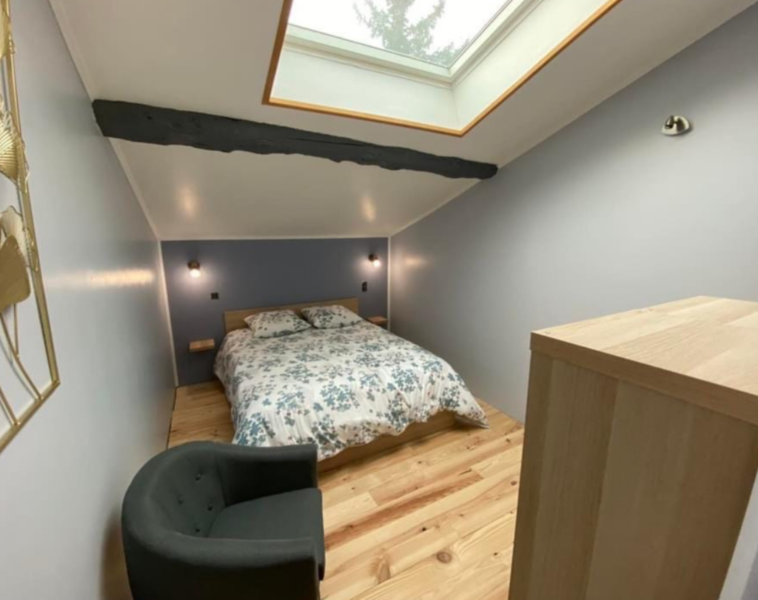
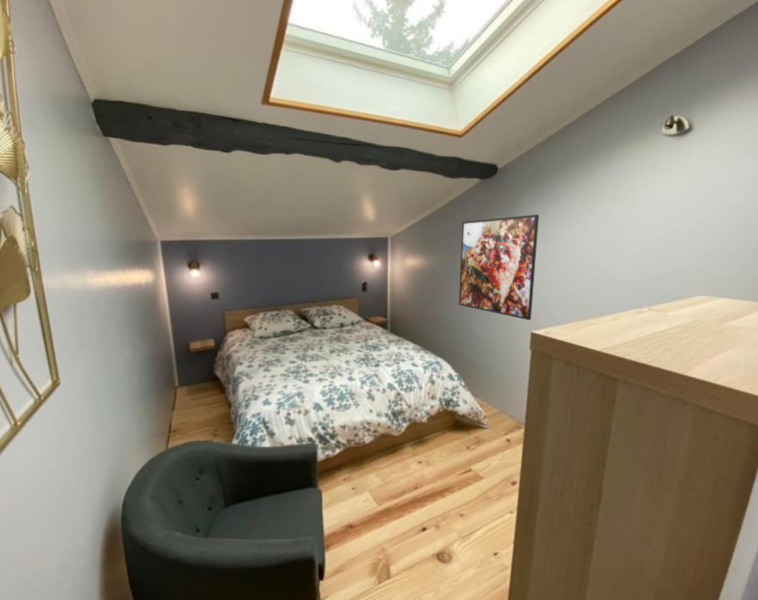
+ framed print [458,214,540,321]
